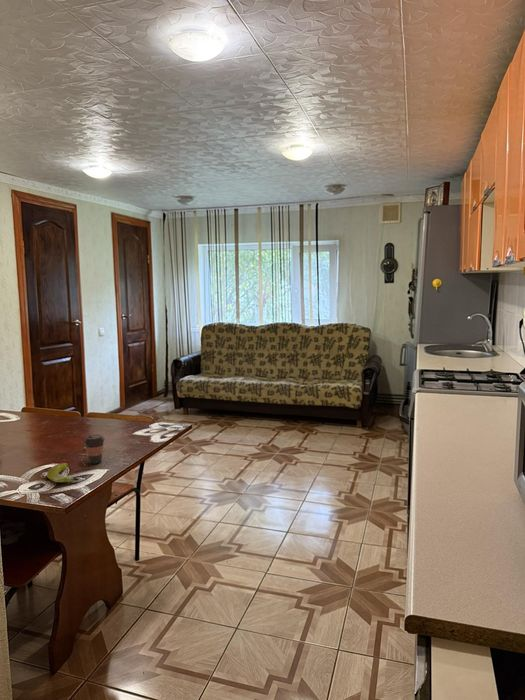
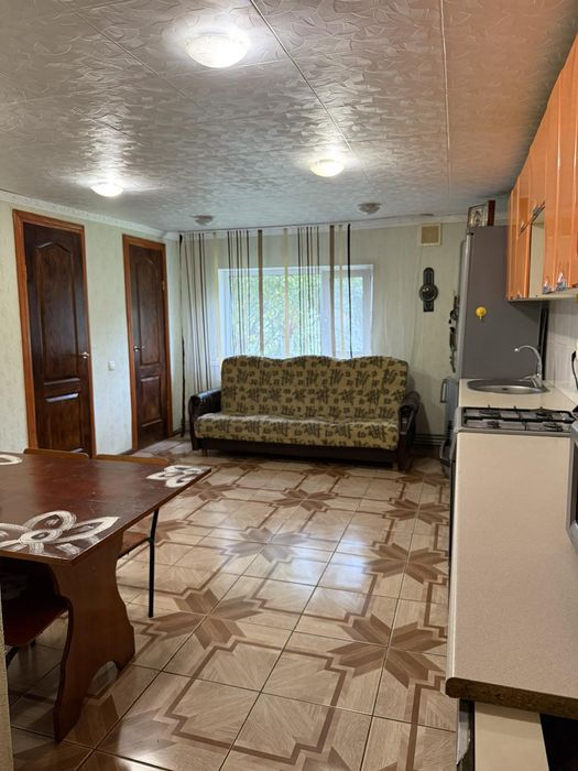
- coffee cup [83,434,106,465]
- banana [46,462,79,483]
